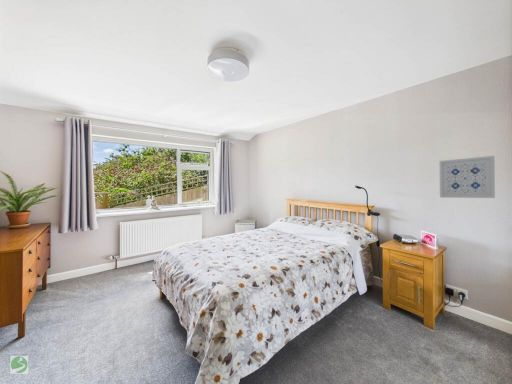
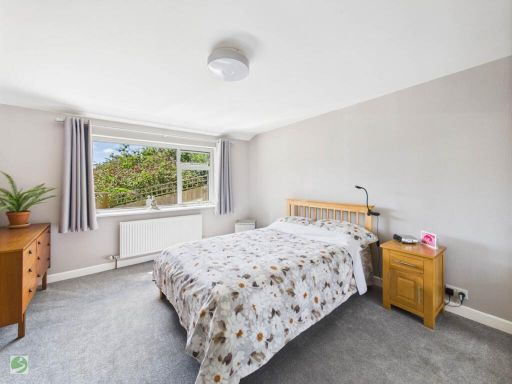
- wall art [439,155,496,199]
